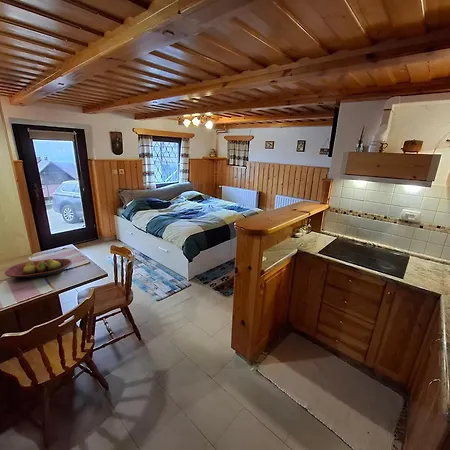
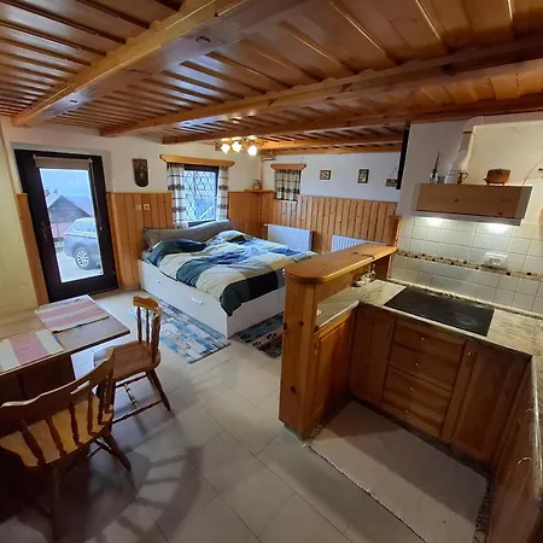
- fruit bowl [4,258,72,280]
